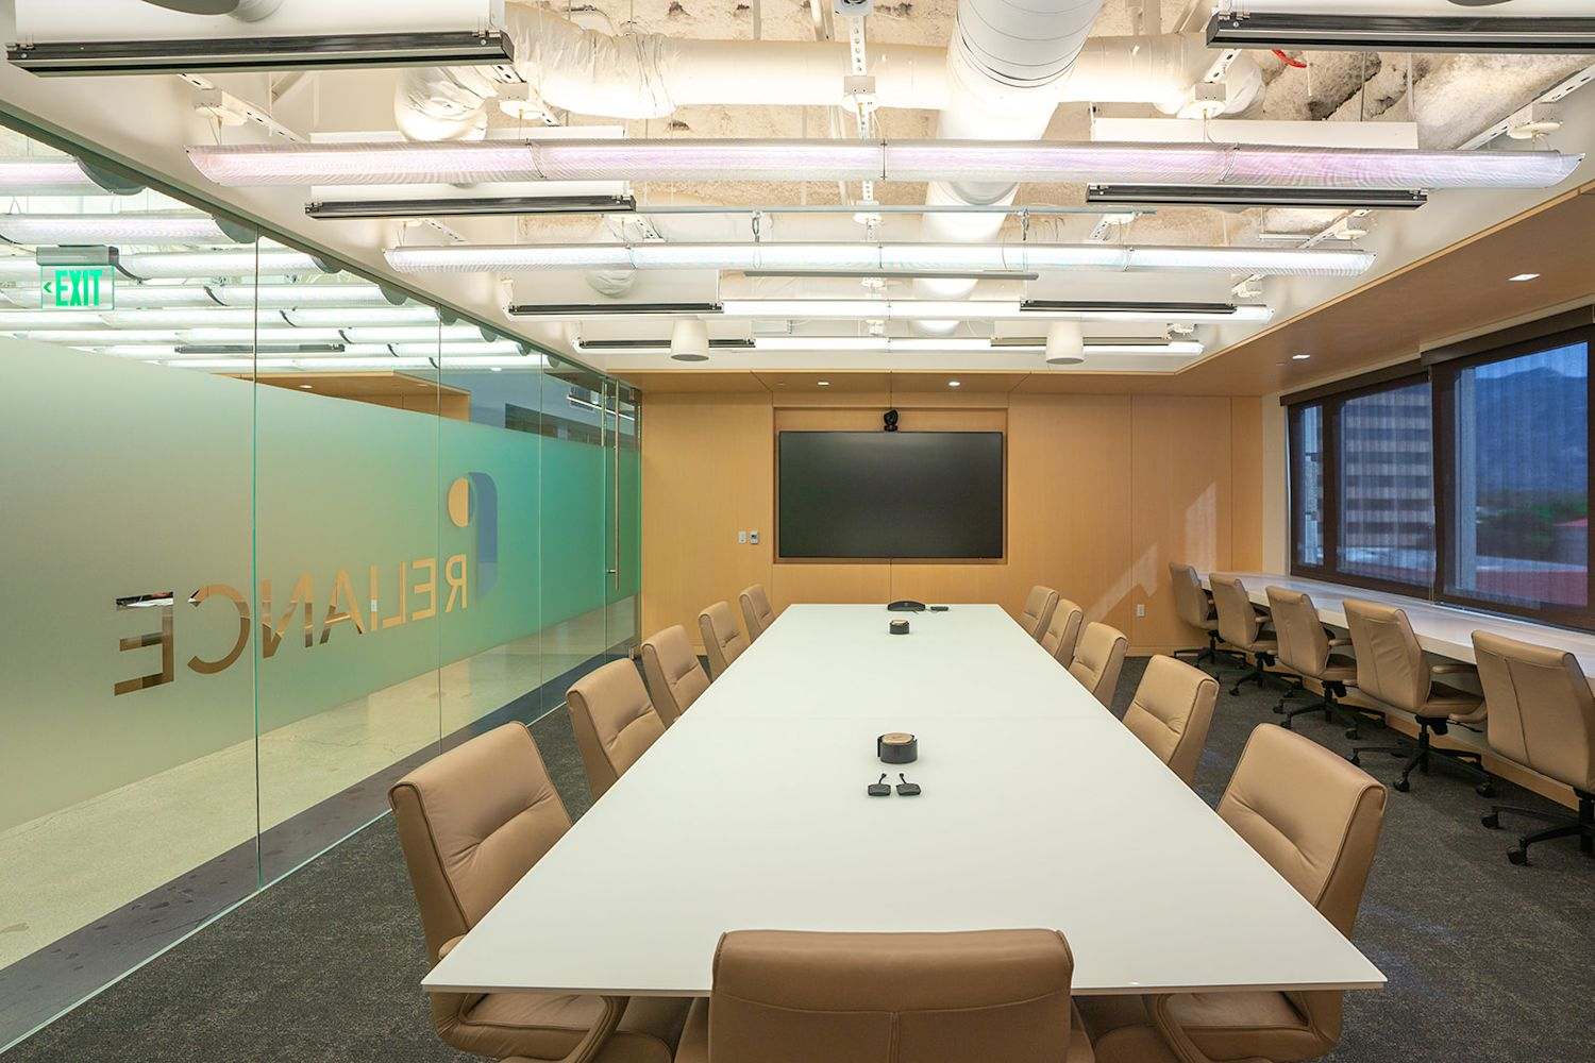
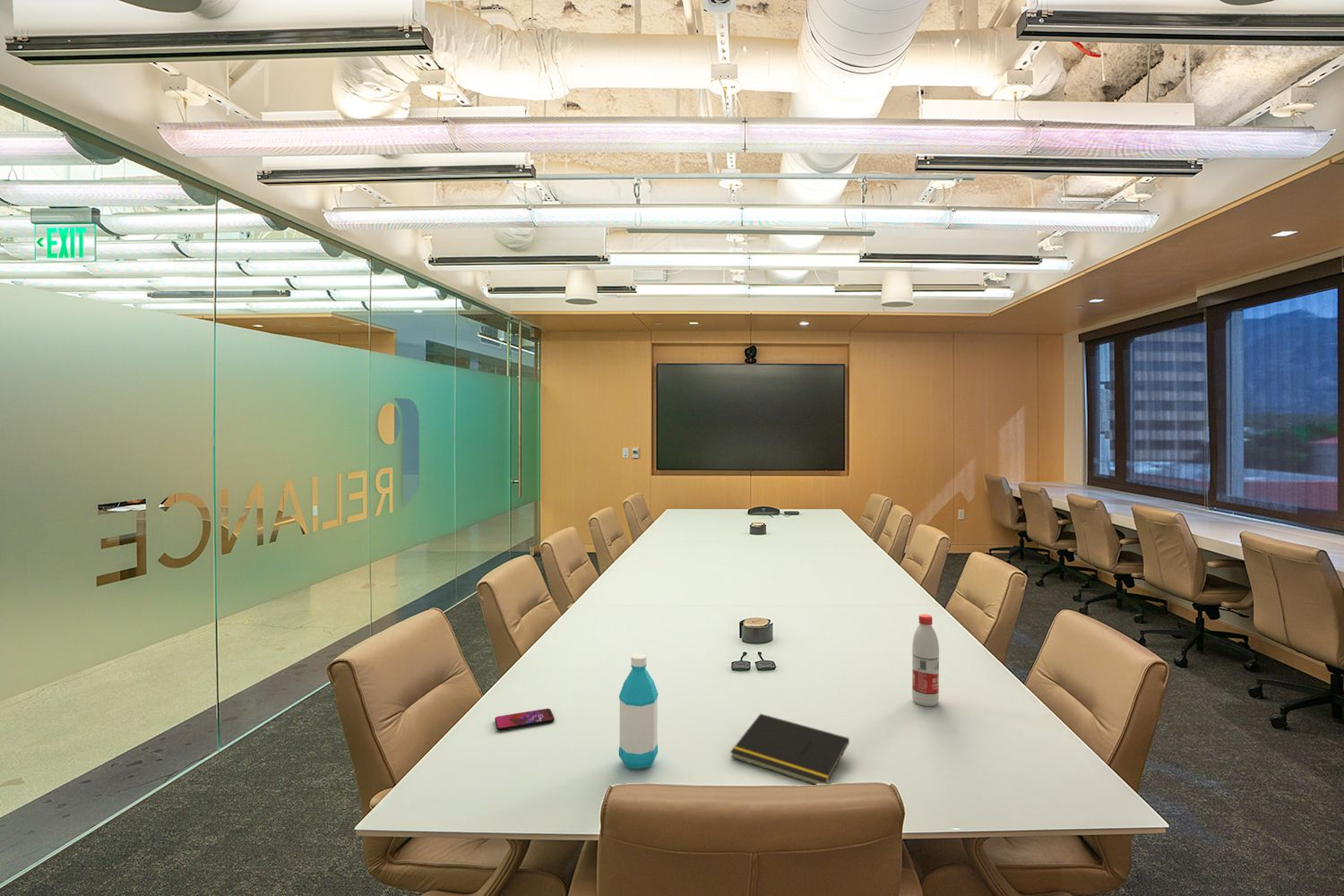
+ notepad [729,713,850,786]
+ water bottle [618,653,659,770]
+ smartphone [494,708,556,732]
+ water bottle [911,613,940,708]
